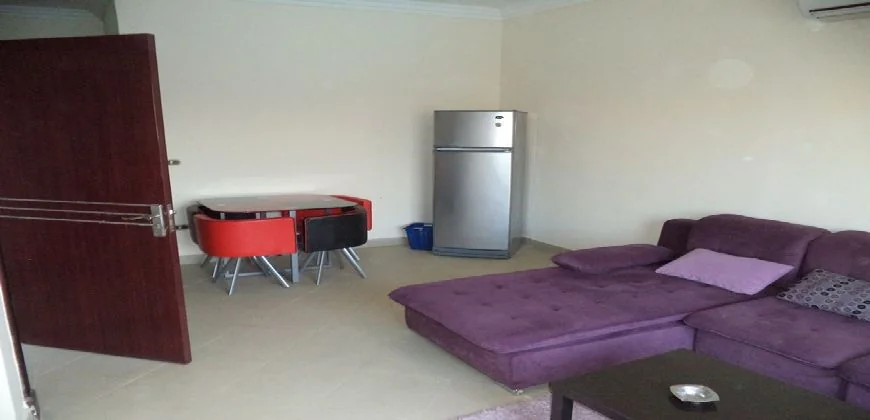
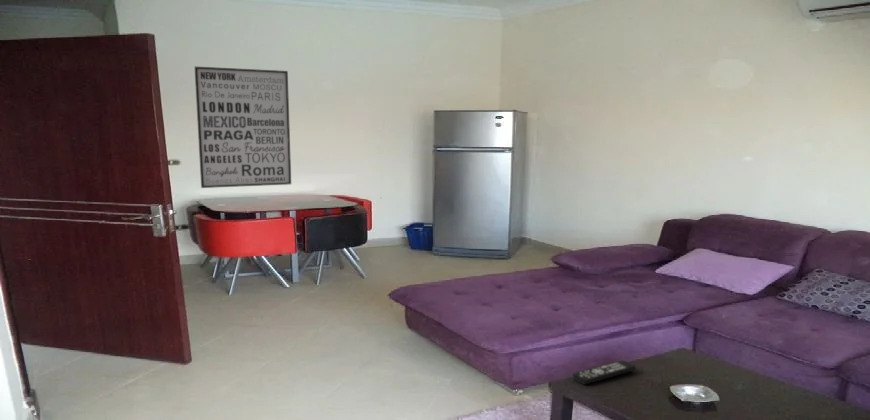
+ wall art [193,66,292,189]
+ remote control [572,359,637,386]
